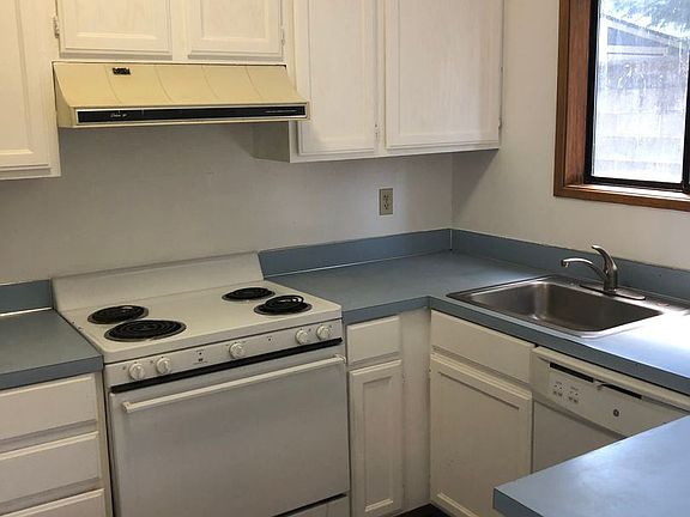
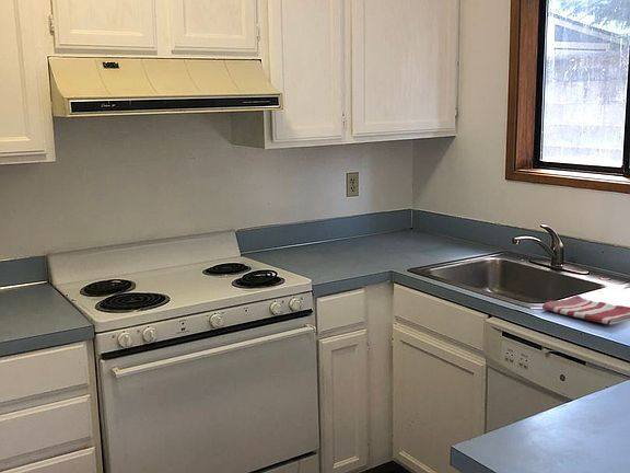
+ dish towel [541,295,630,325]
